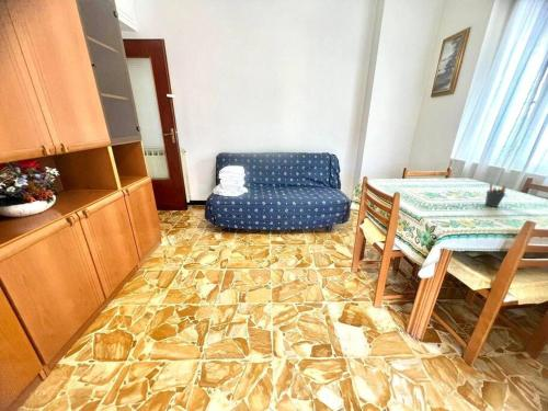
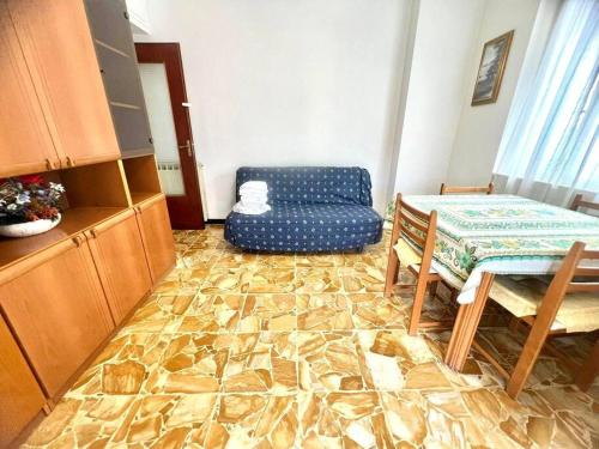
- pen holder [484,182,506,208]
